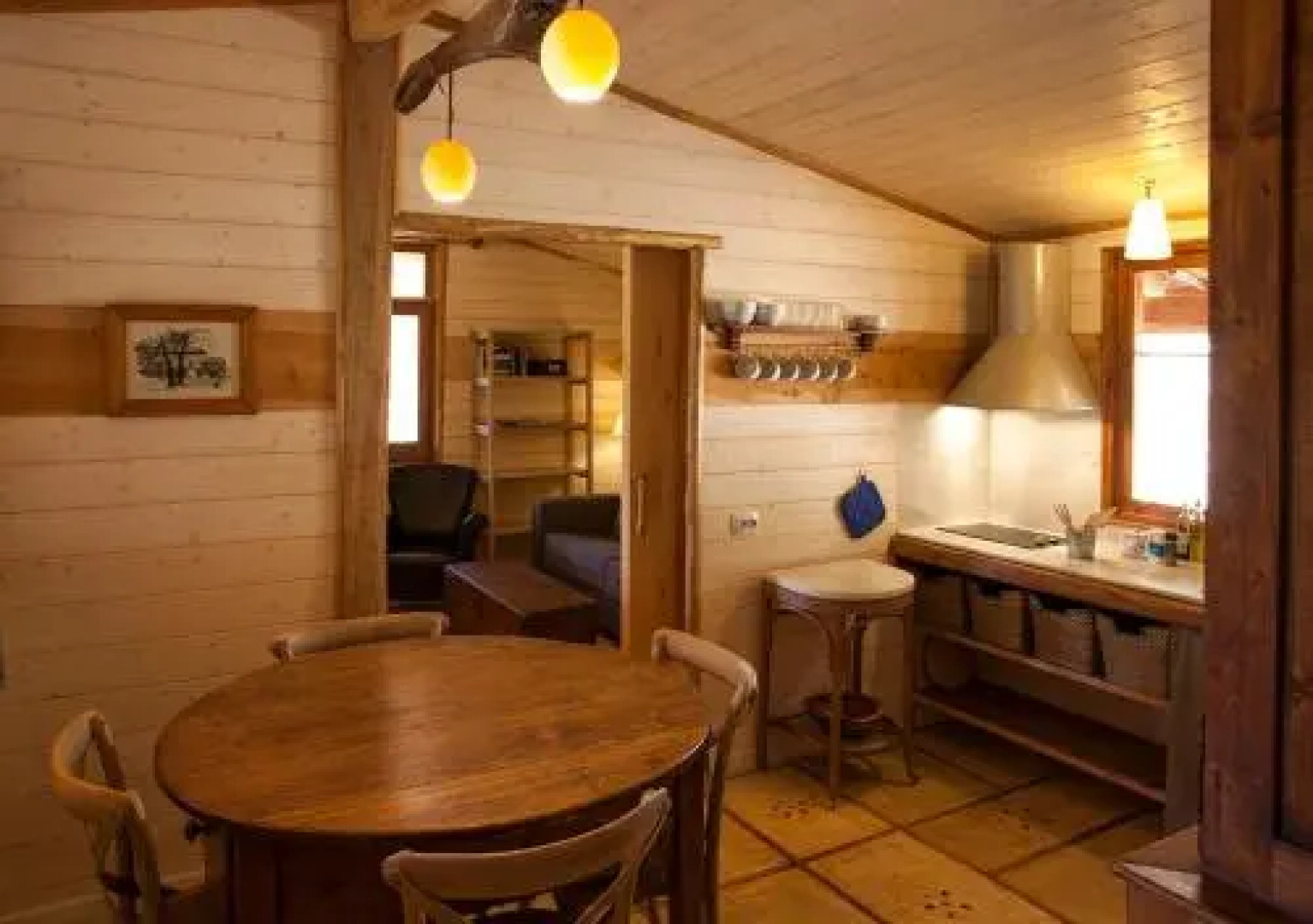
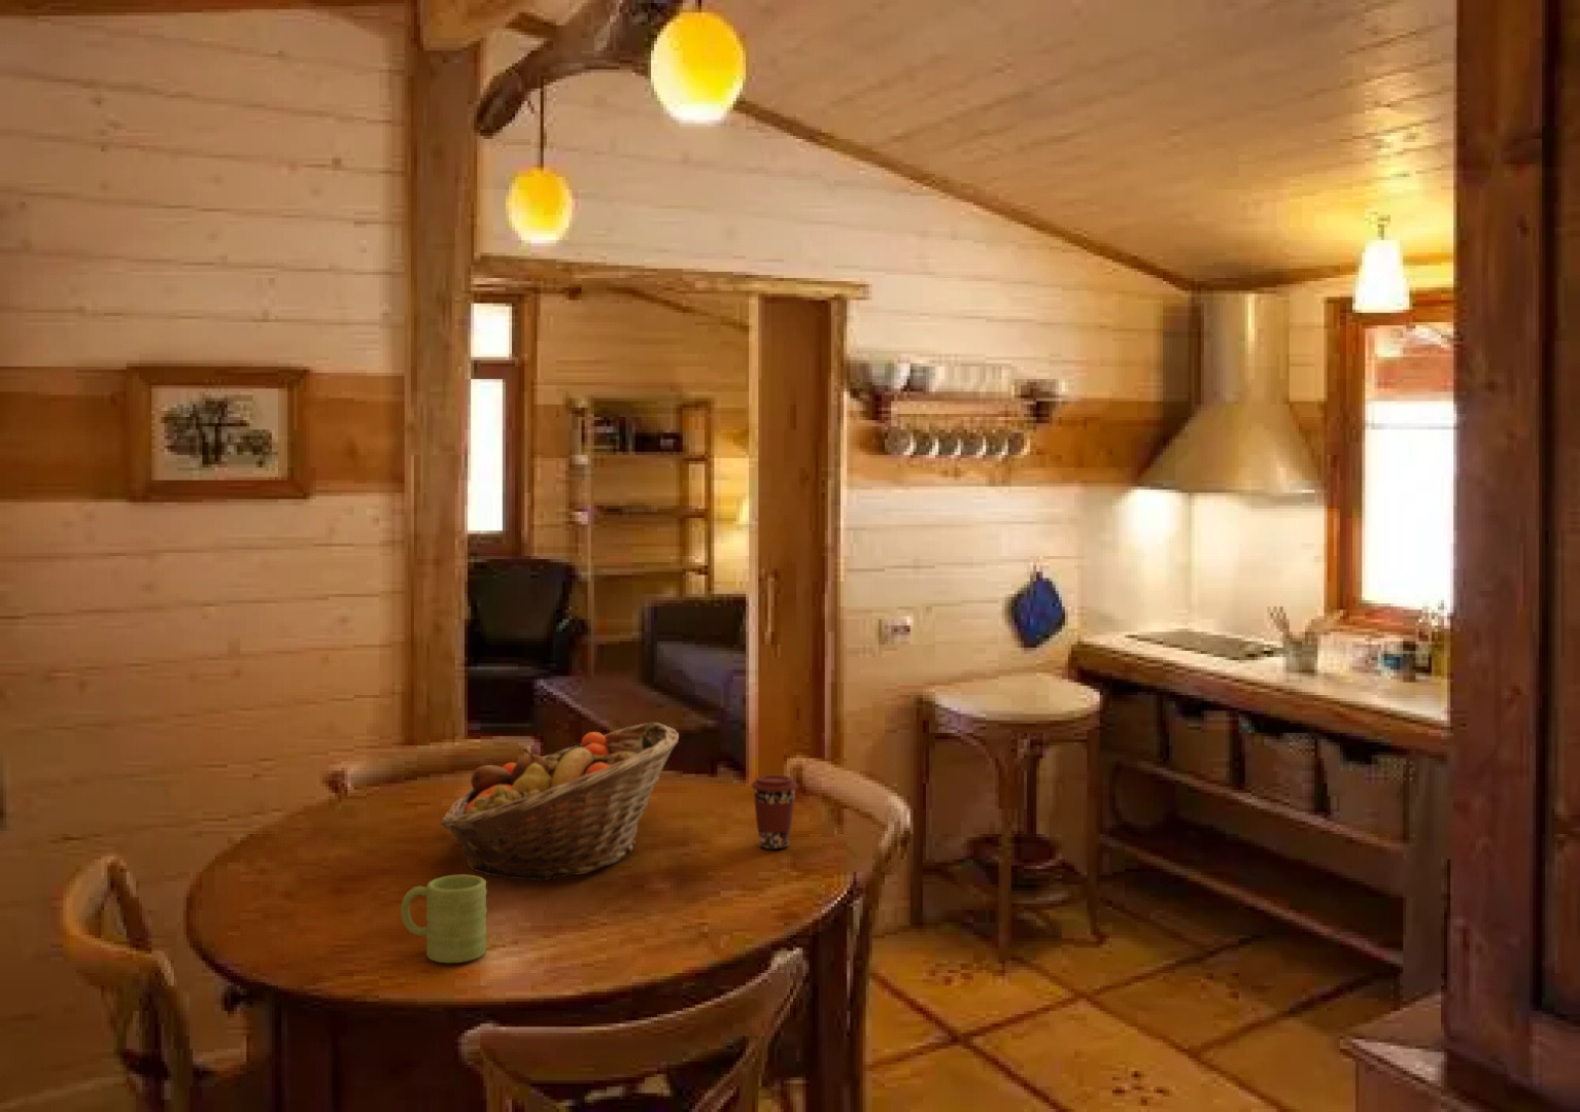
+ coffee cup [750,774,799,851]
+ mug [400,874,489,964]
+ fruit basket [439,721,680,882]
